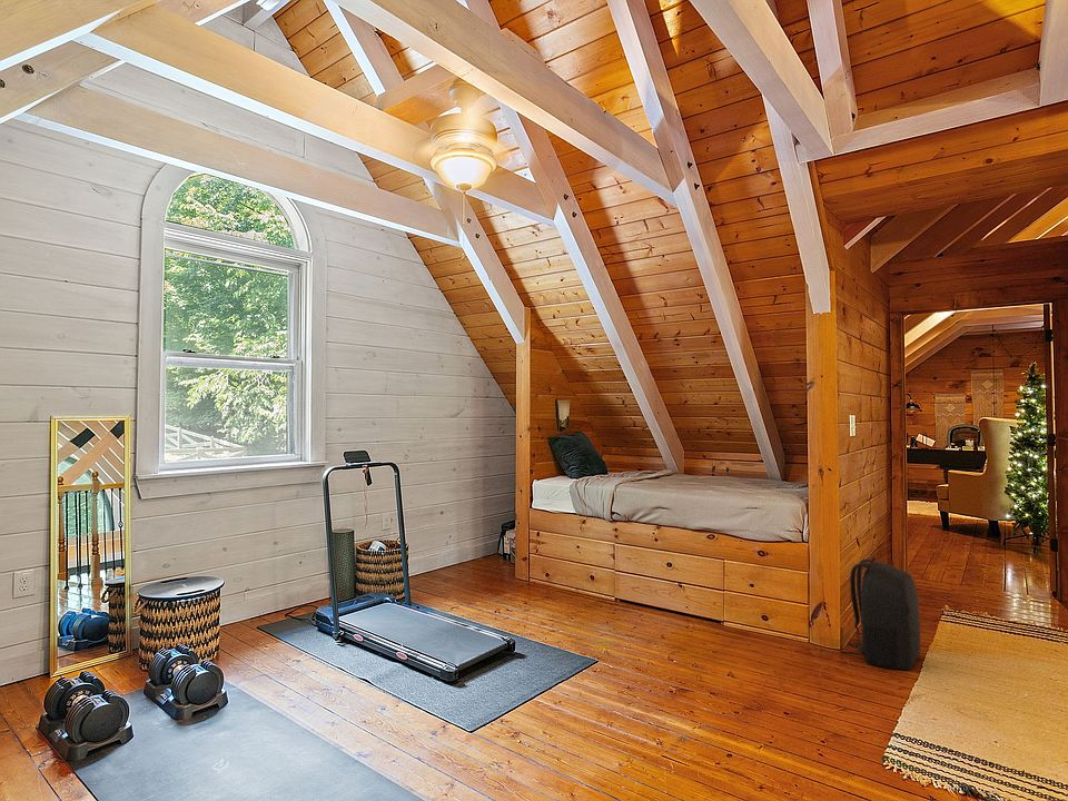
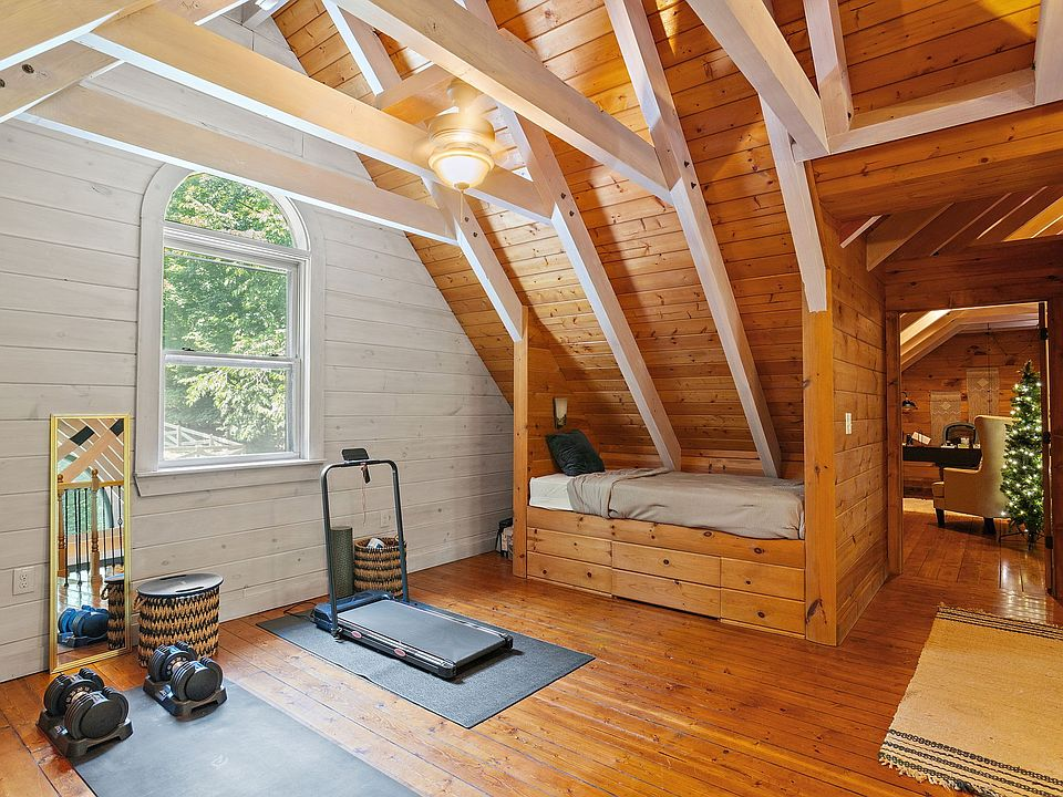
- backpack [839,556,921,671]
